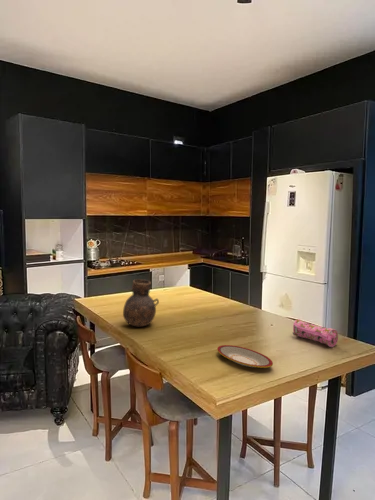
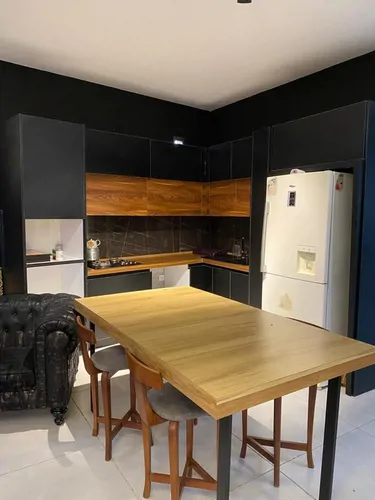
- pencil case [291,318,339,348]
- vase [122,278,160,327]
- plate [216,344,274,369]
